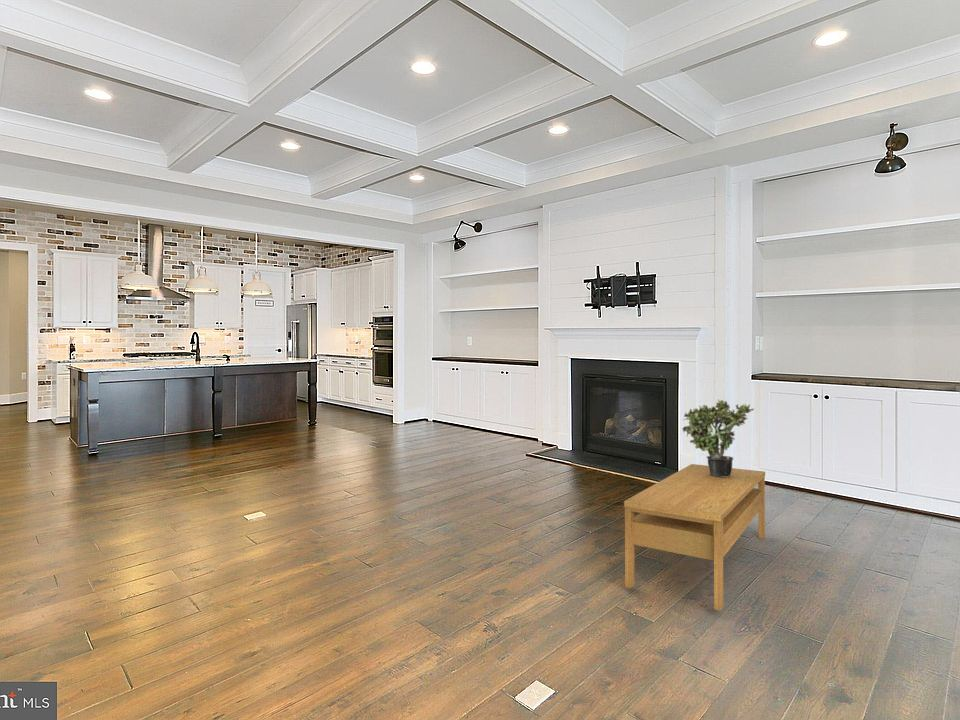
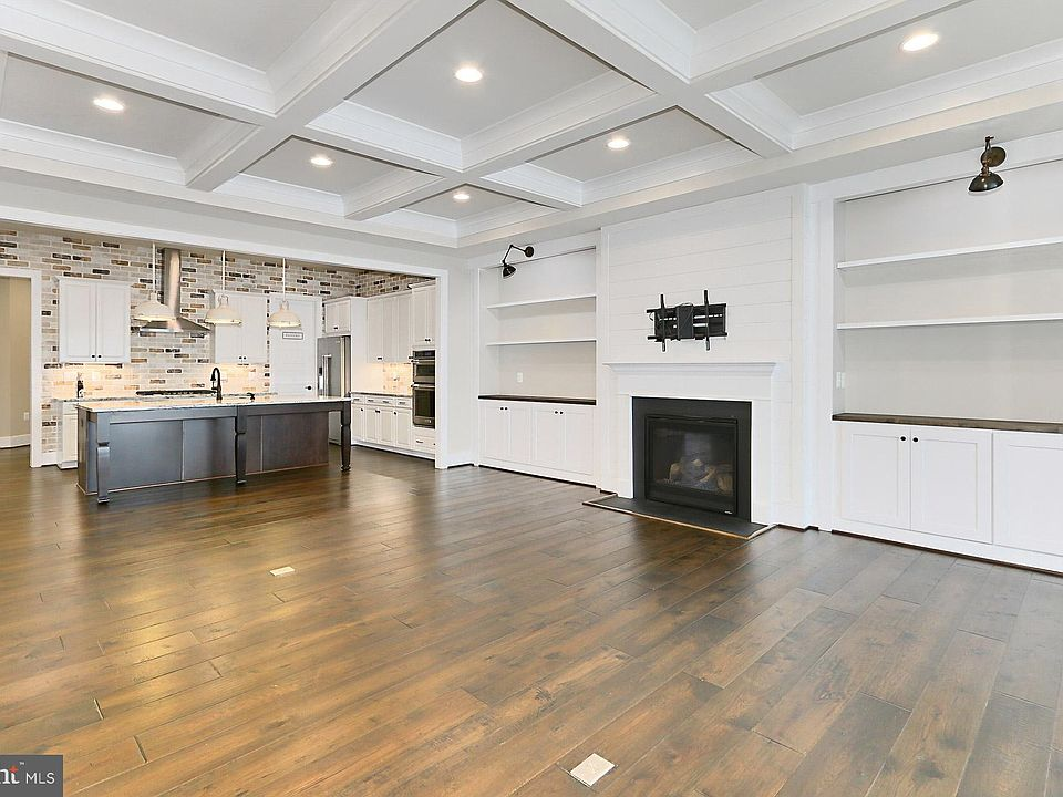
- potted plant [681,399,755,477]
- coffee table [623,463,766,612]
